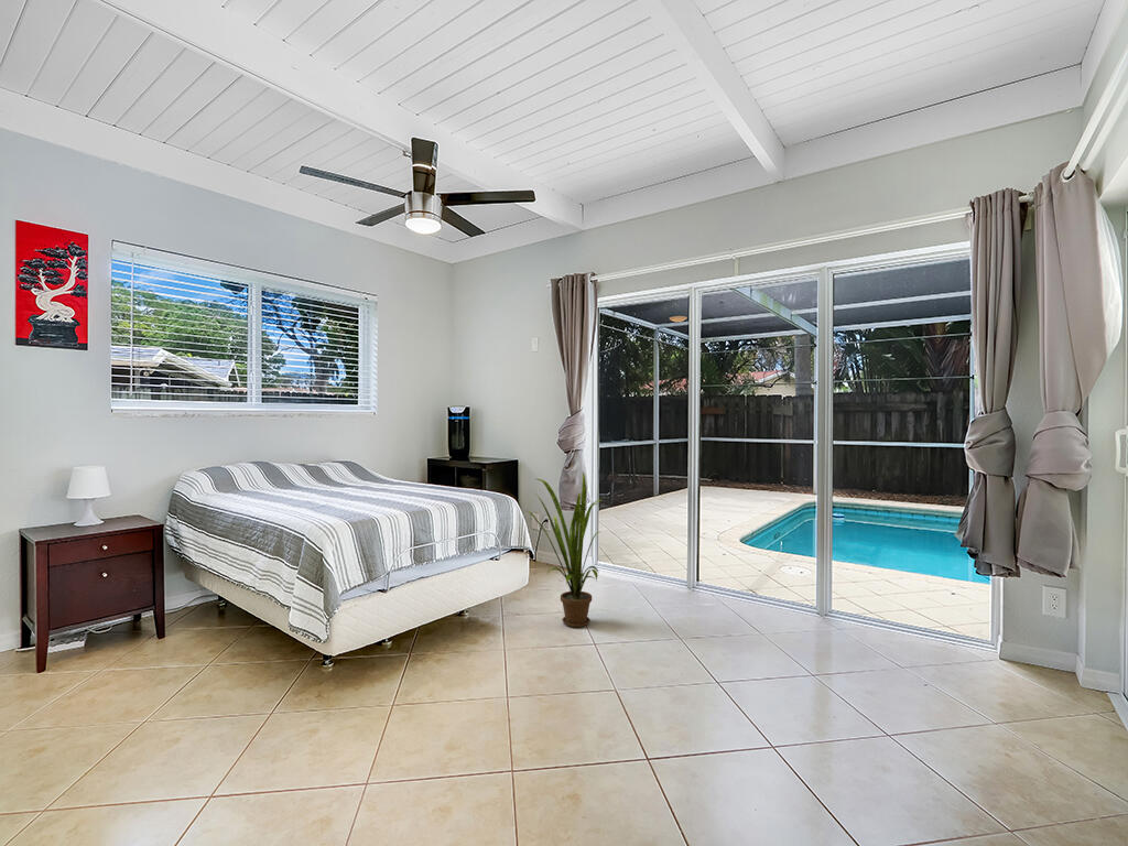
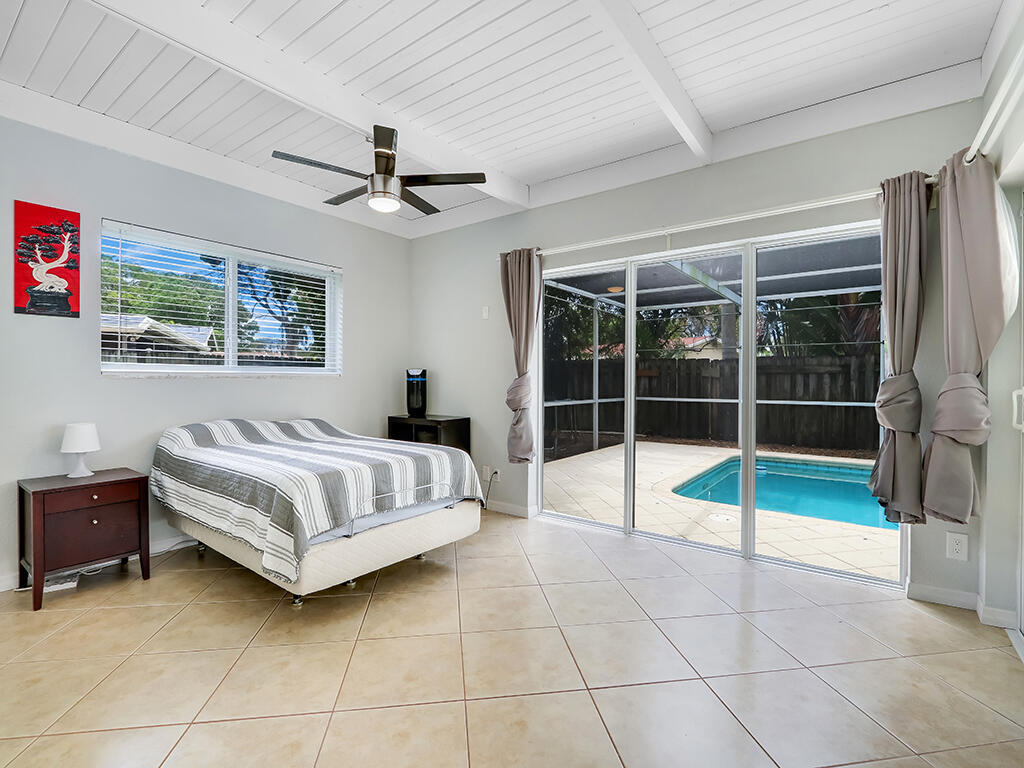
- house plant [525,471,603,629]
